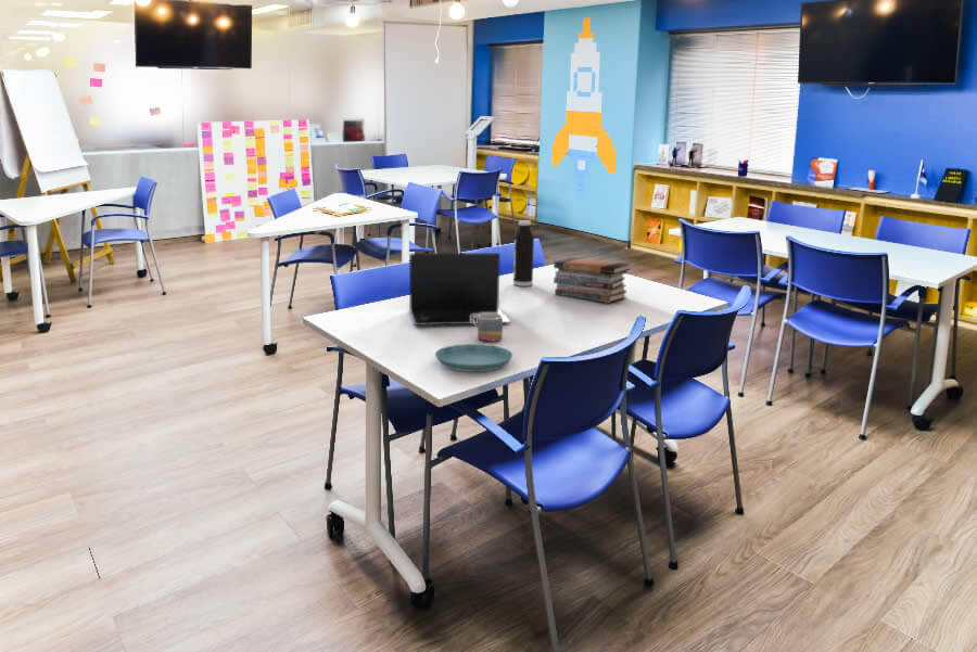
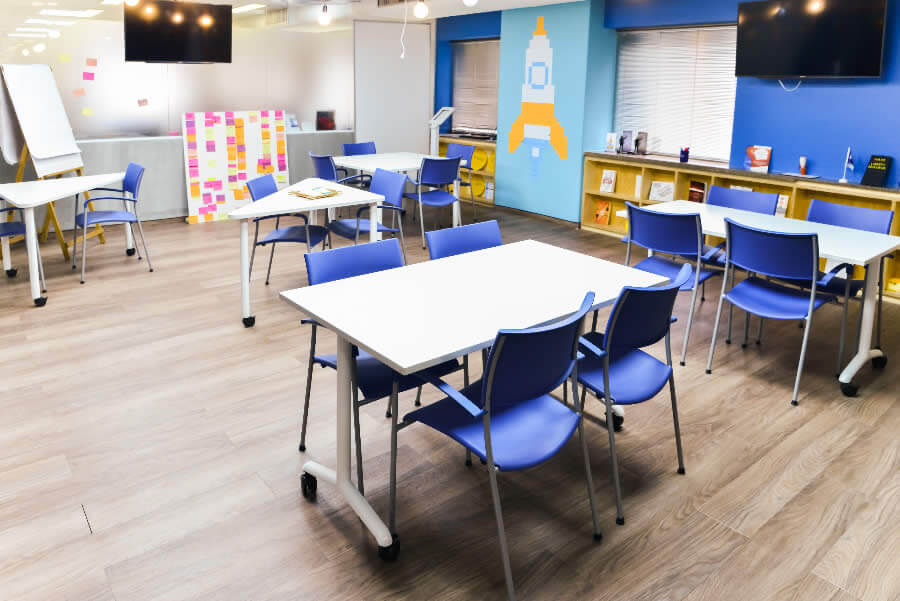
- book stack [553,256,632,304]
- saucer [434,343,513,373]
- mug [471,314,504,342]
- water bottle [512,219,535,287]
- laptop [408,252,511,327]
